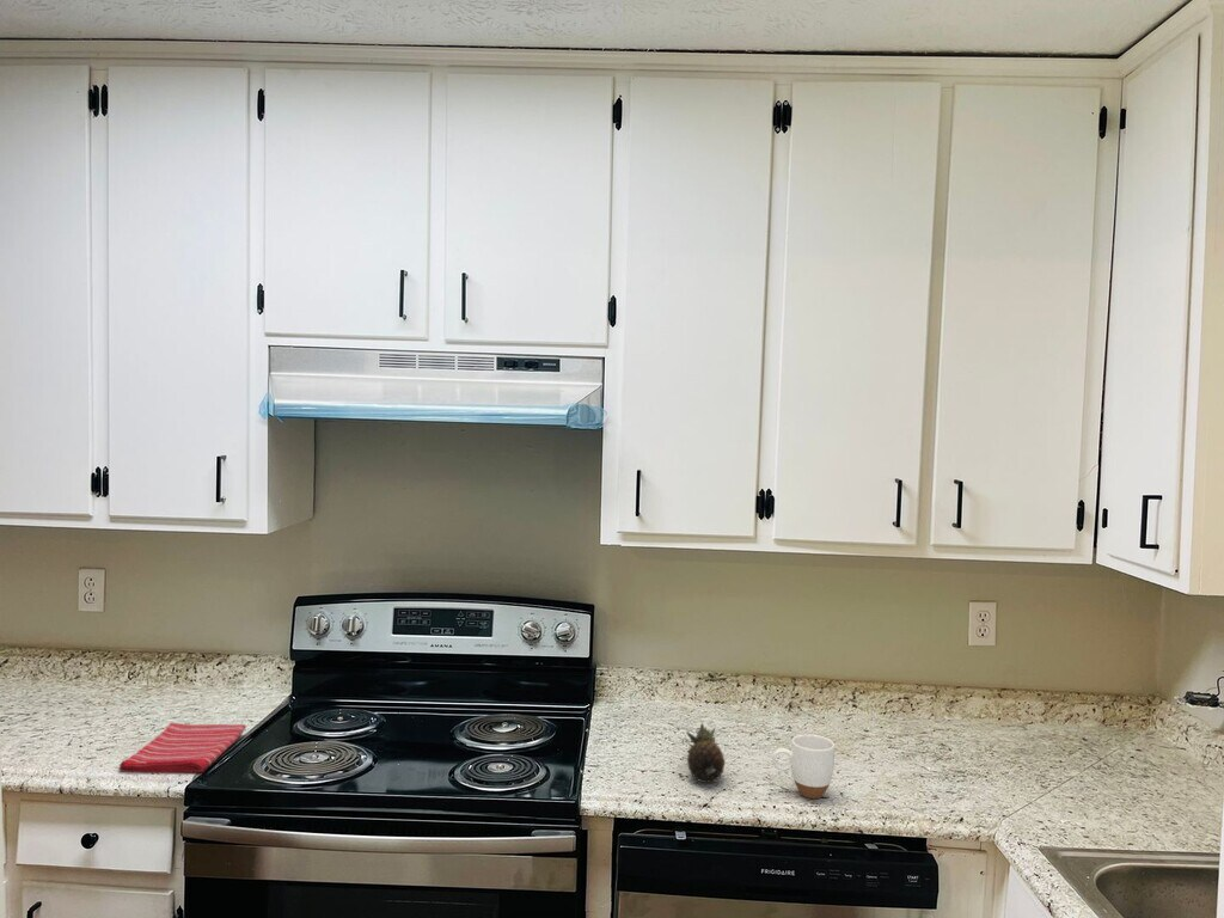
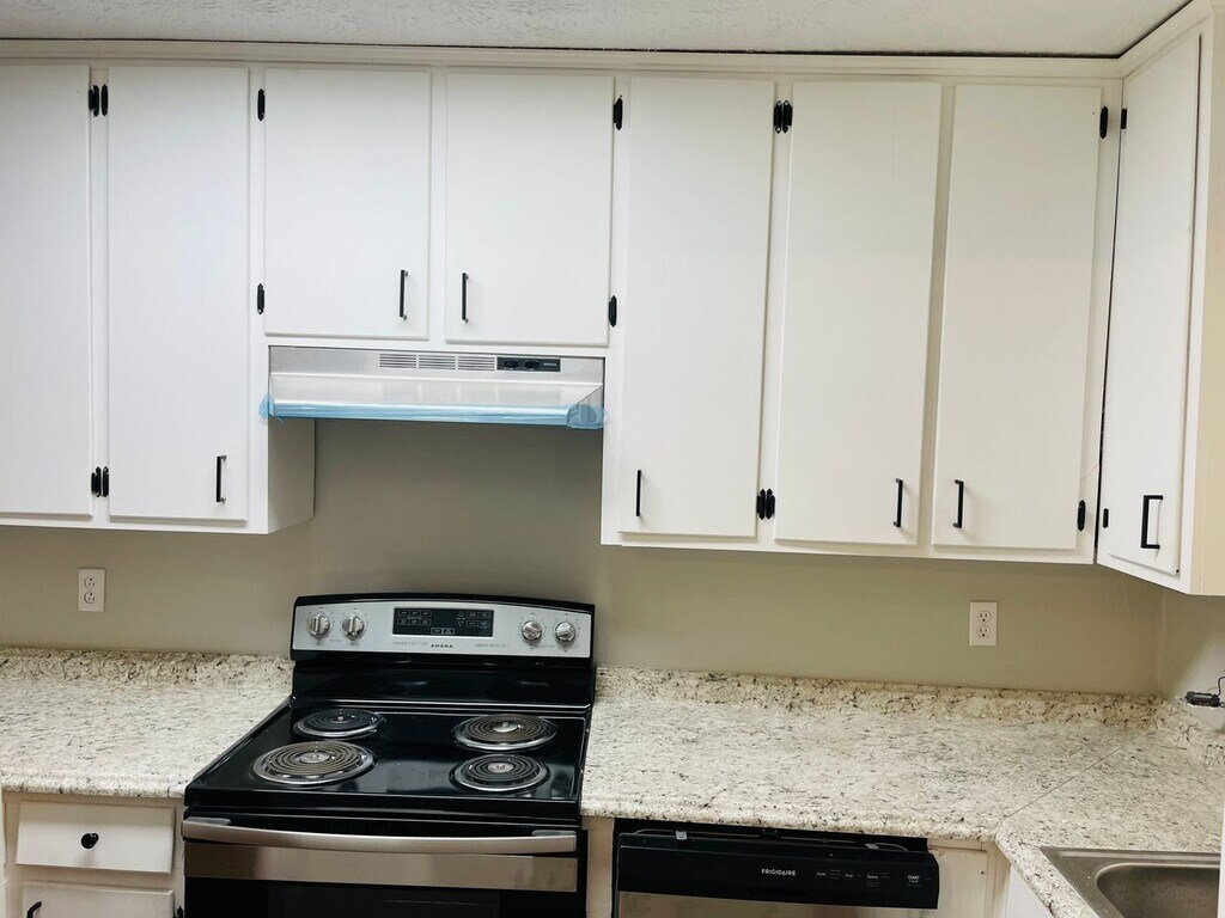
- dish towel [117,722,247,773]
- mug [771,733,836,800]
- fruit [685,722,727,784]
